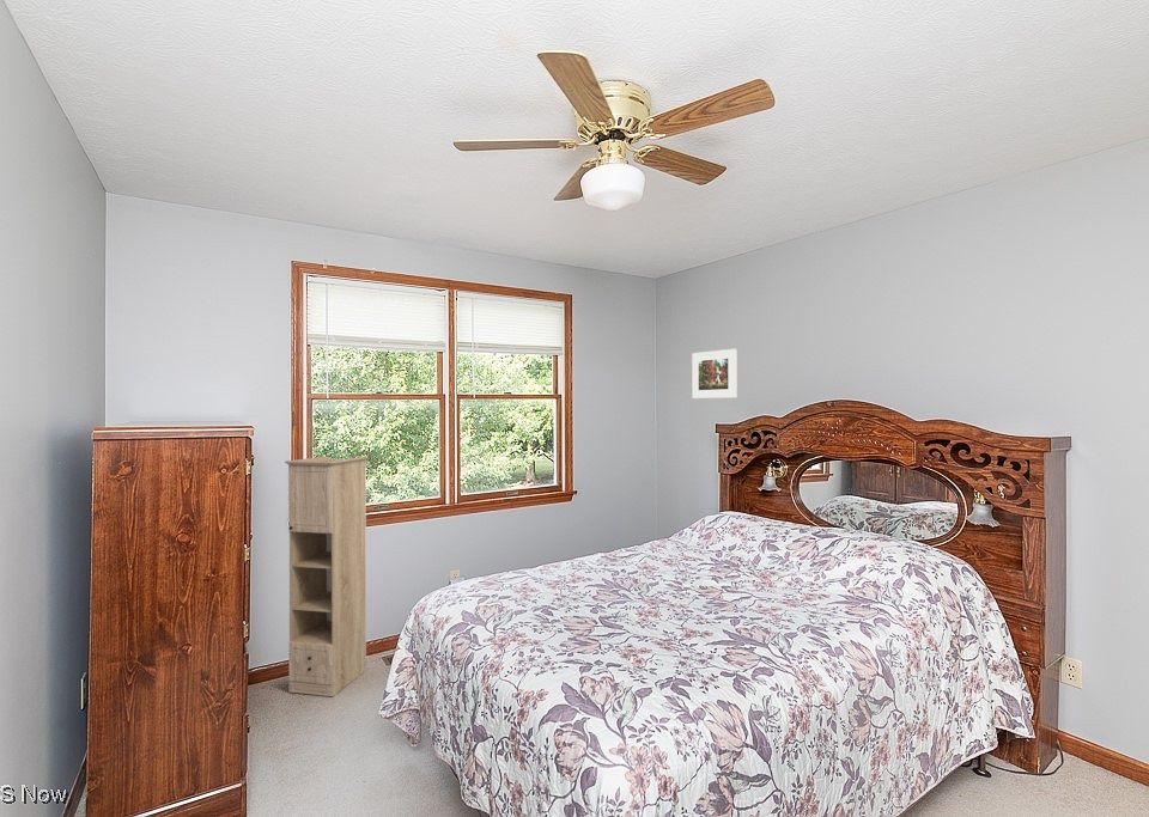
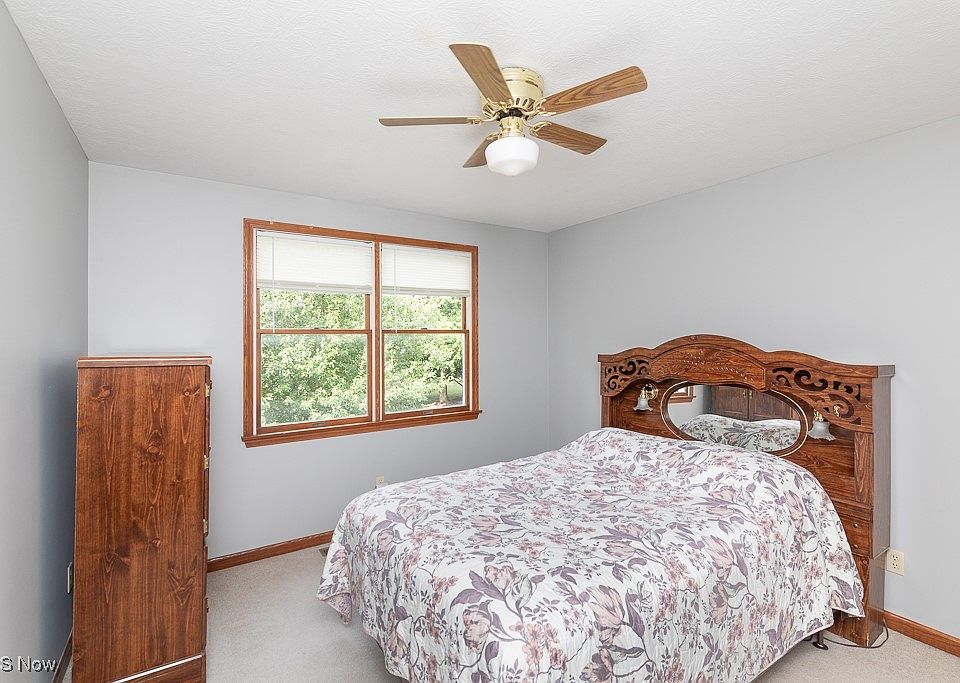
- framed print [691,348,737,400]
- storage cabinet [284,456,370,697]
